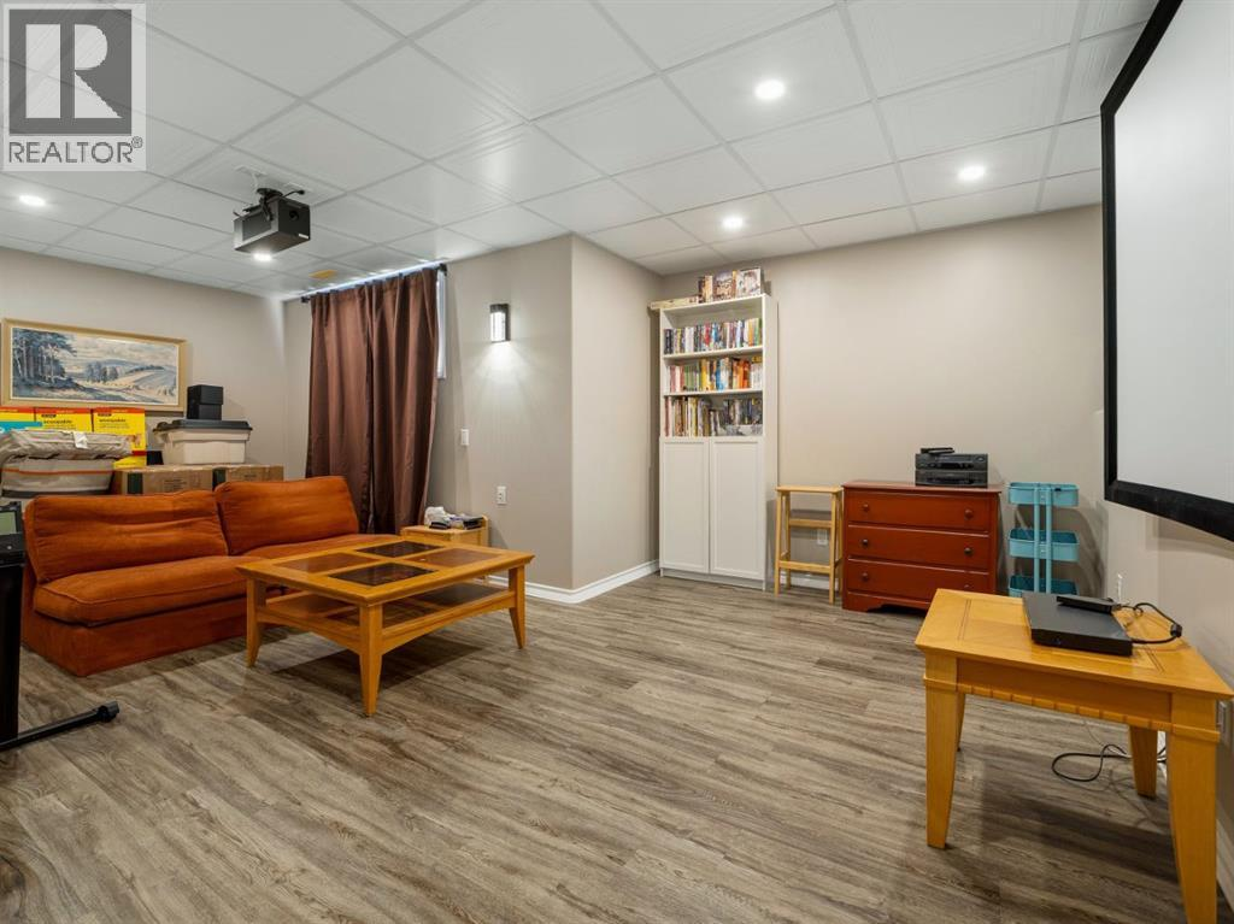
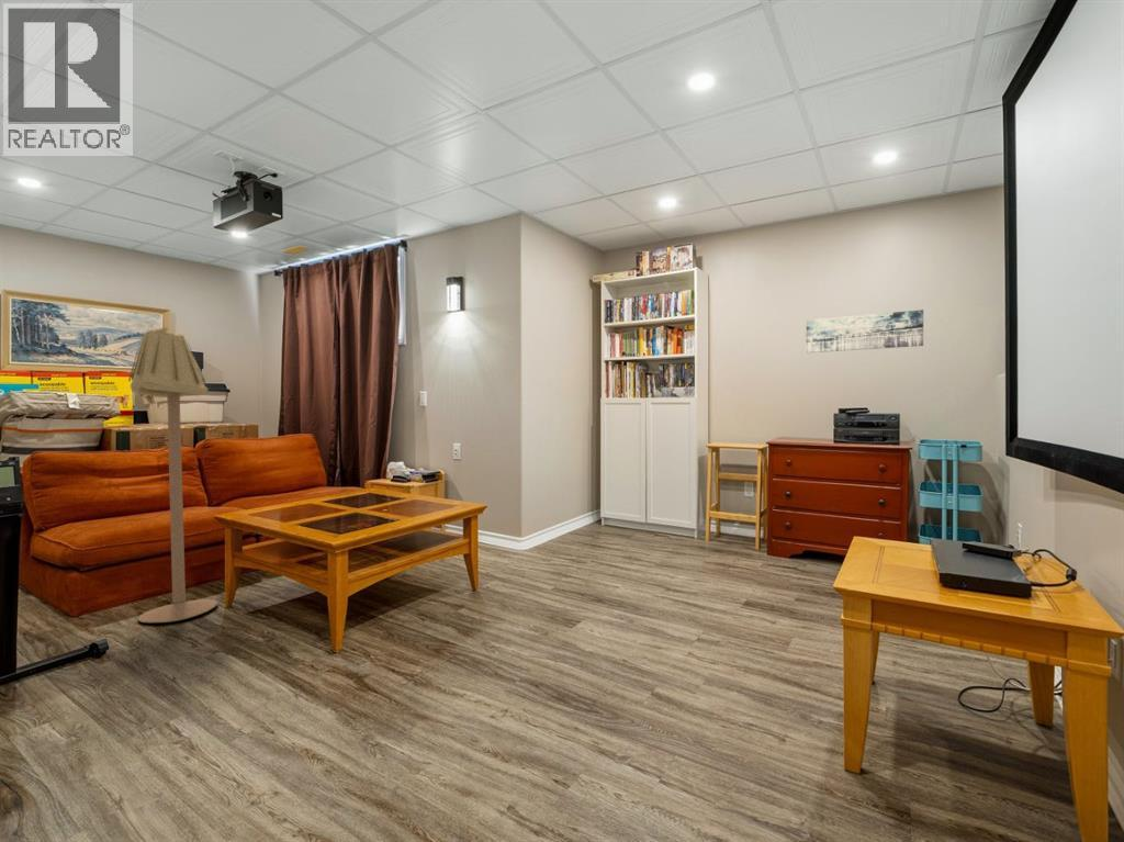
+ wall art [806,308,924,353]
+ floor lamp [127,326,220,624]
